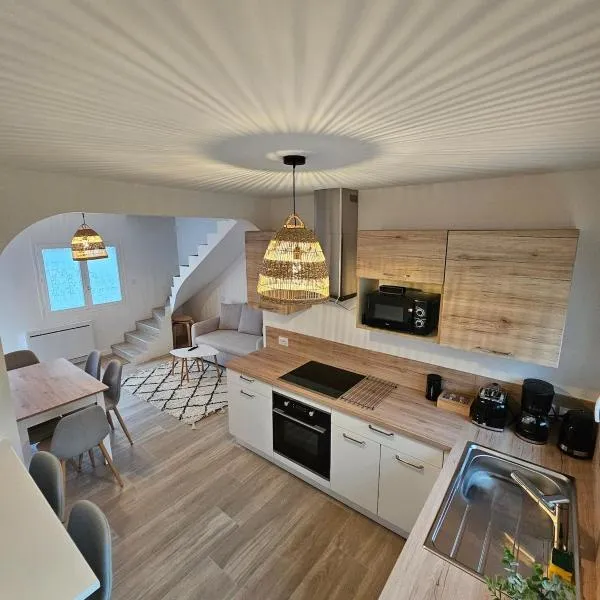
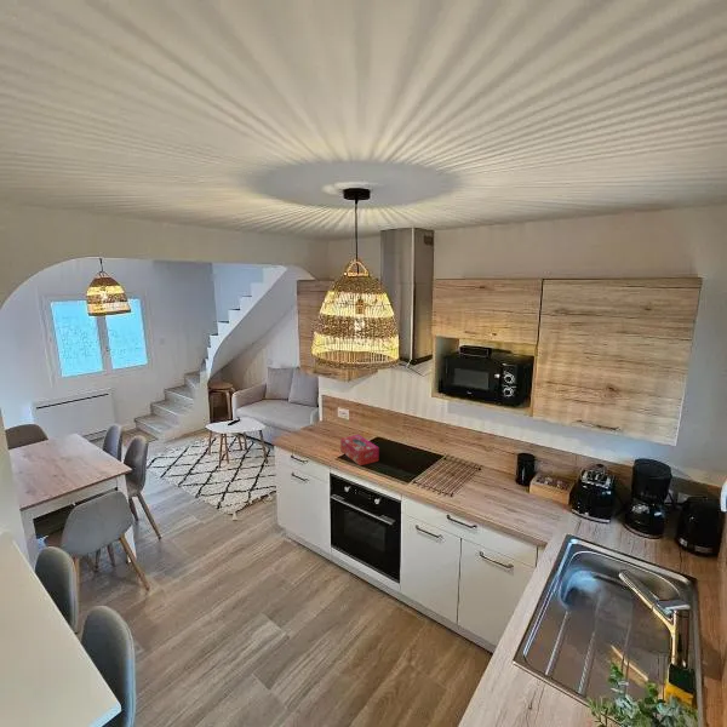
+ tissue box [339,434,380,466]
